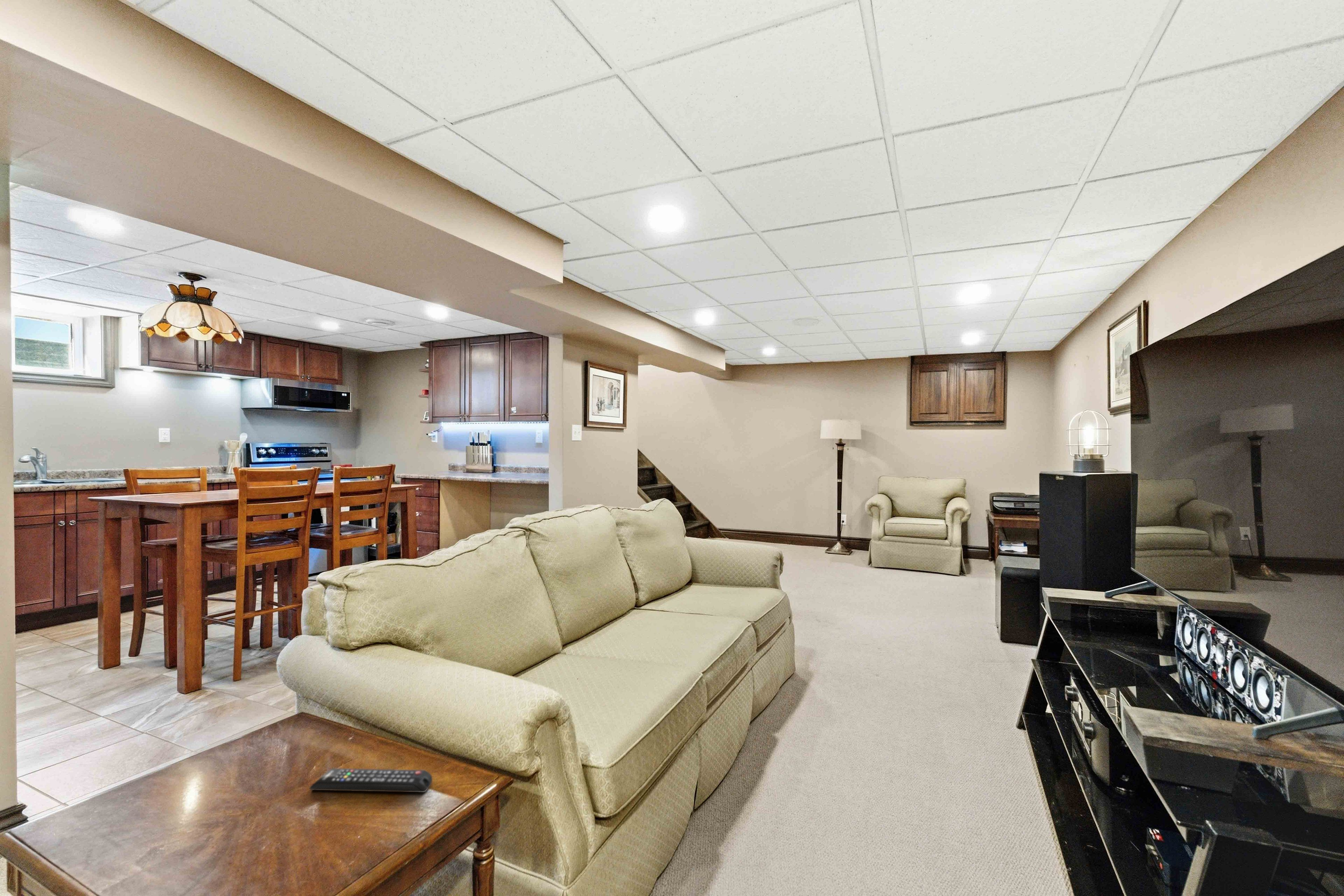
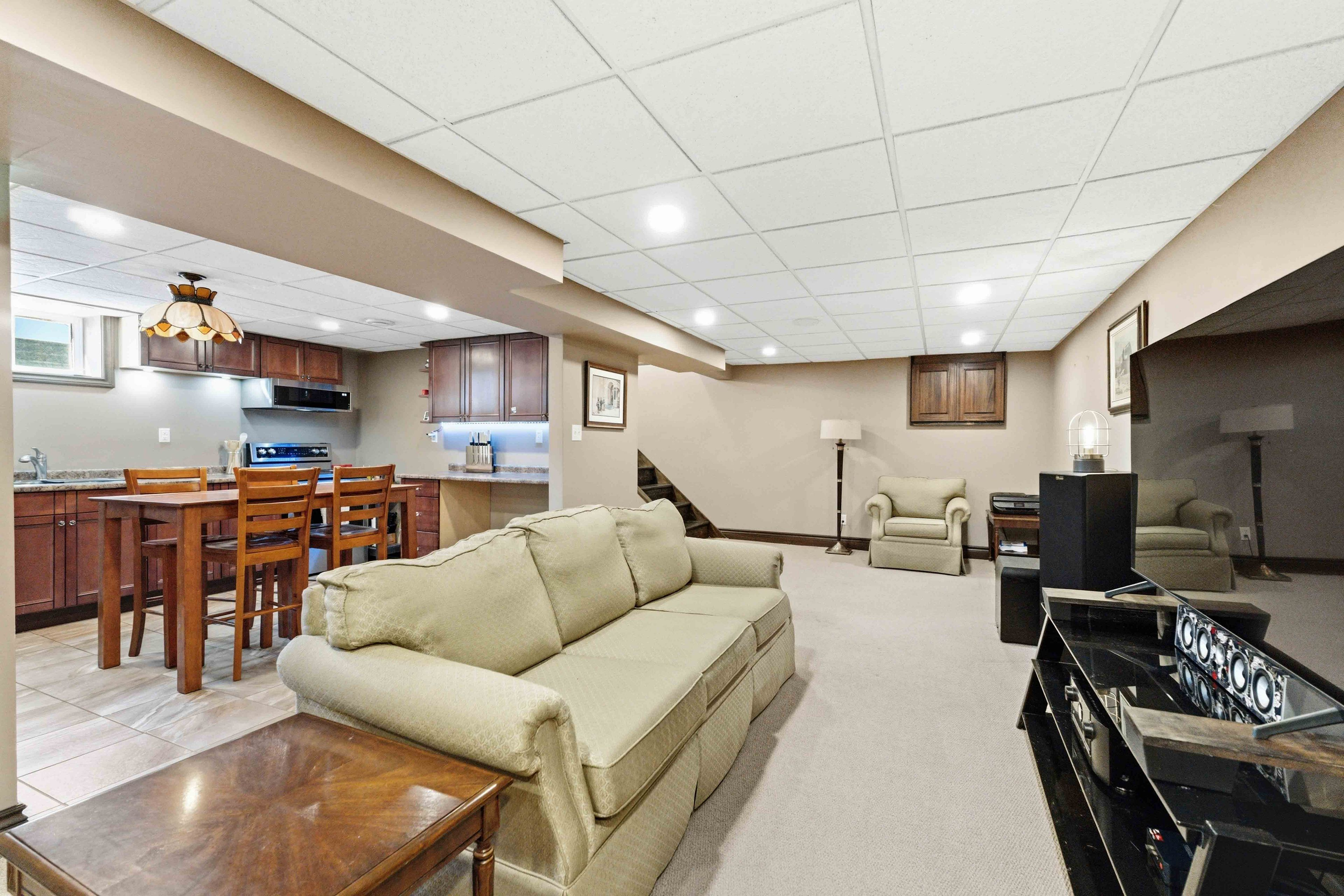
- remote control [309,768,433,793]
